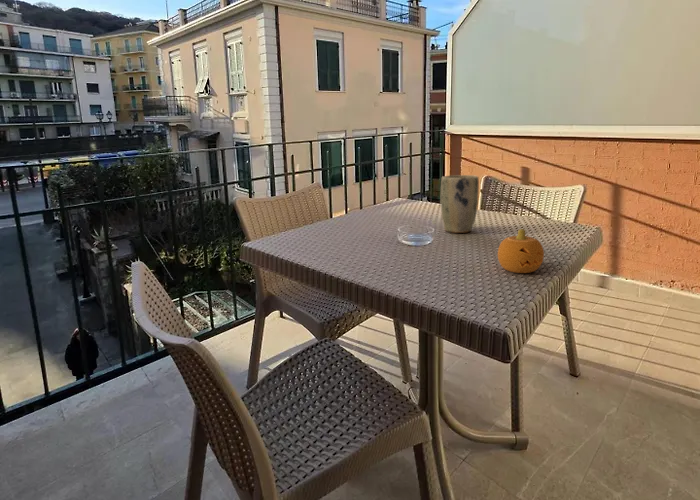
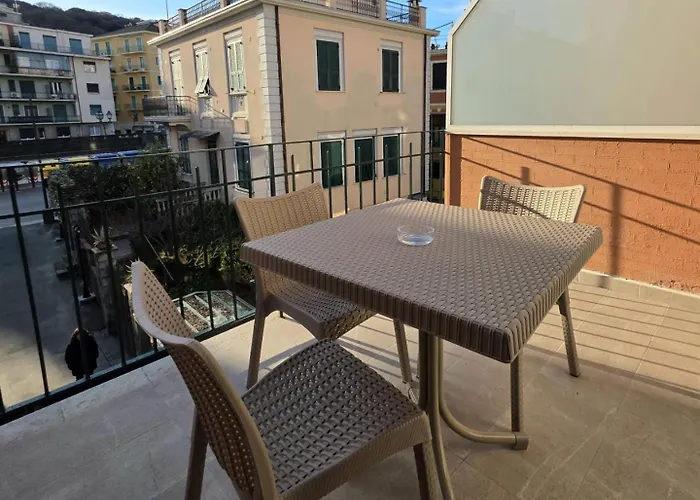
- fruit [497,228,545,274]
- plant pot [440,174,480,234]
